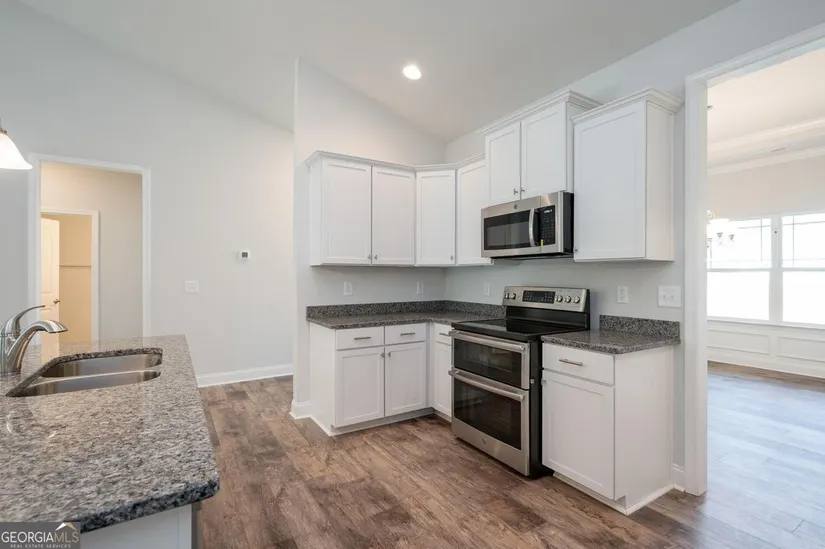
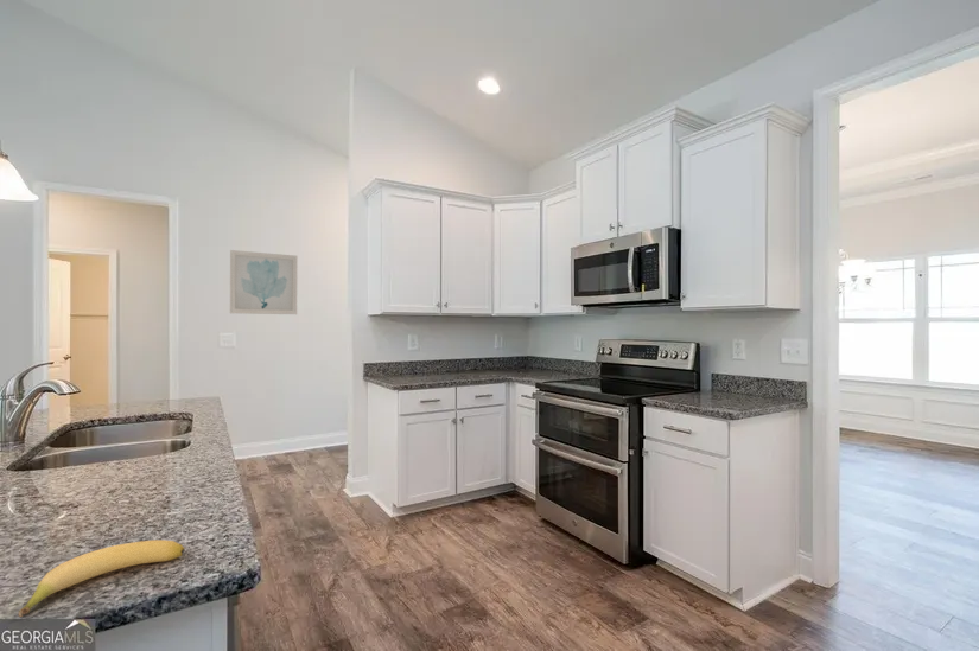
+ banana [18,538,186,618]
+ wall art [229,249,298,315]
